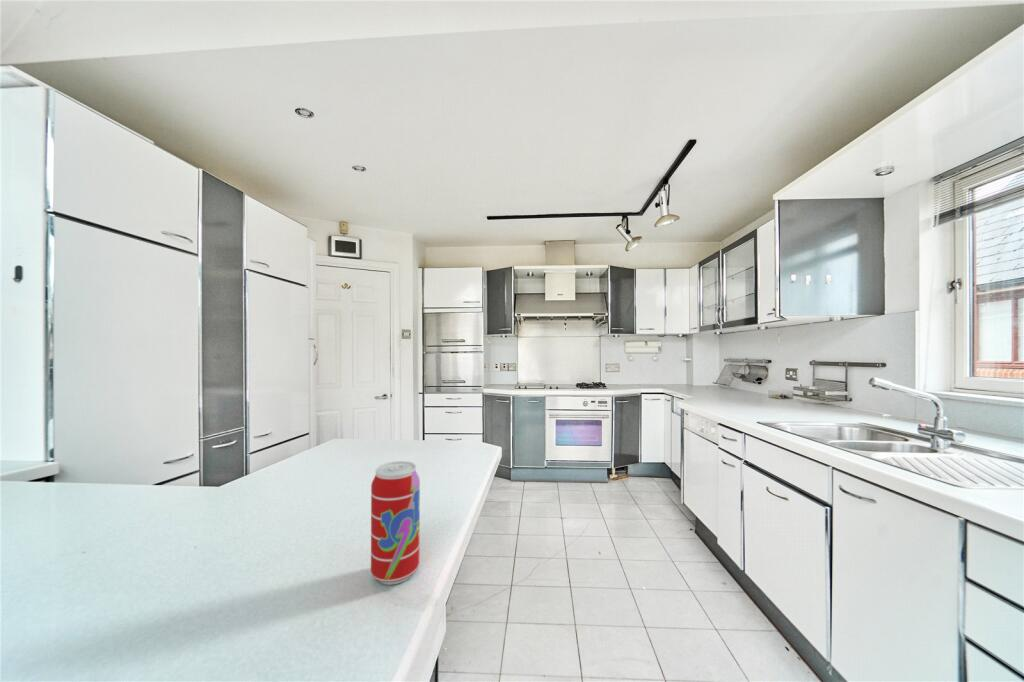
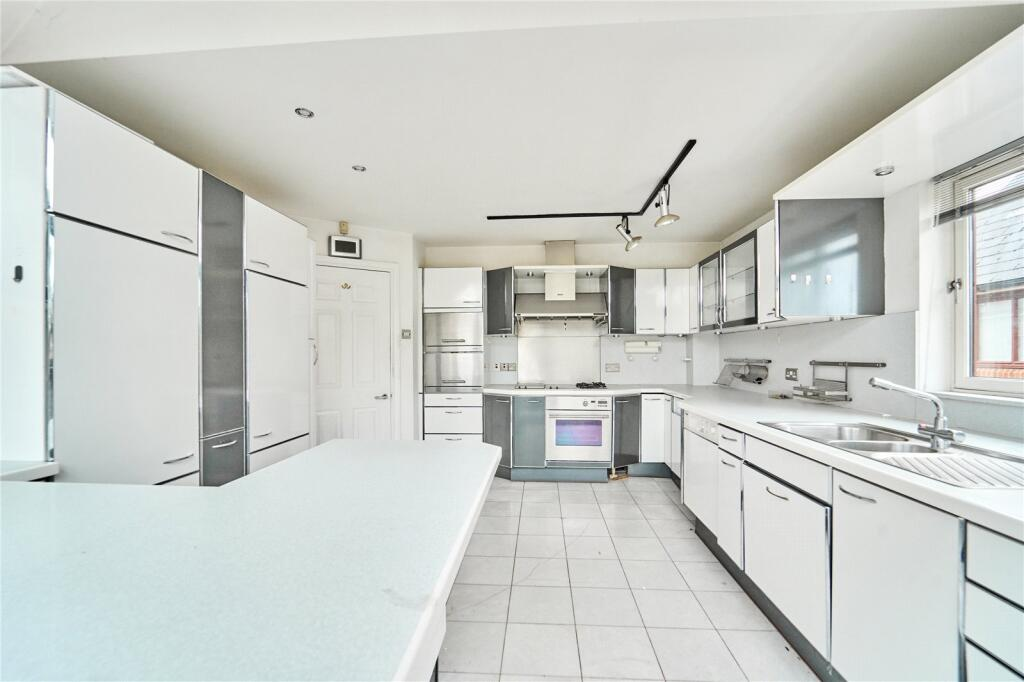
- beverage can [370,460,421,586]
